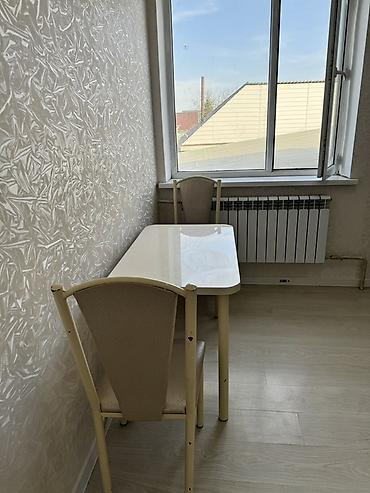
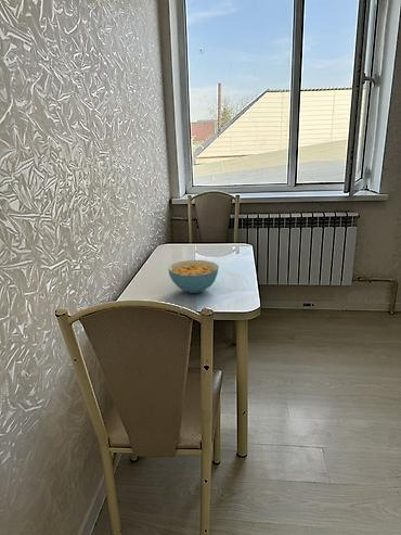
+ cereal bowl [167,259,220,294]
